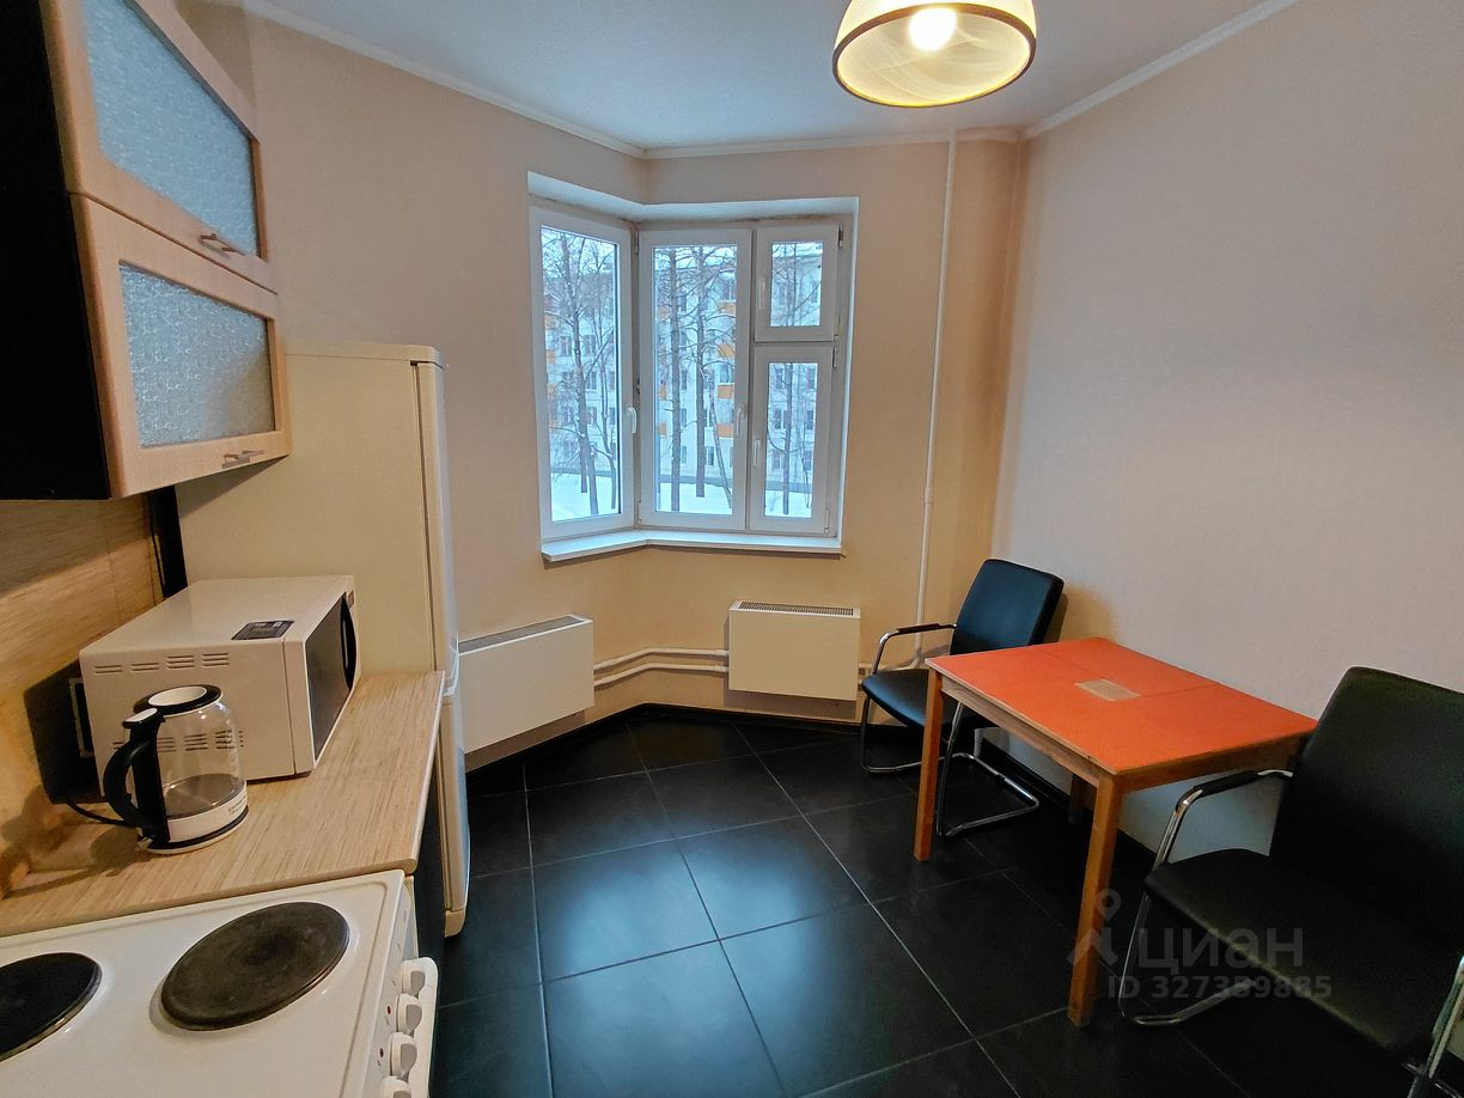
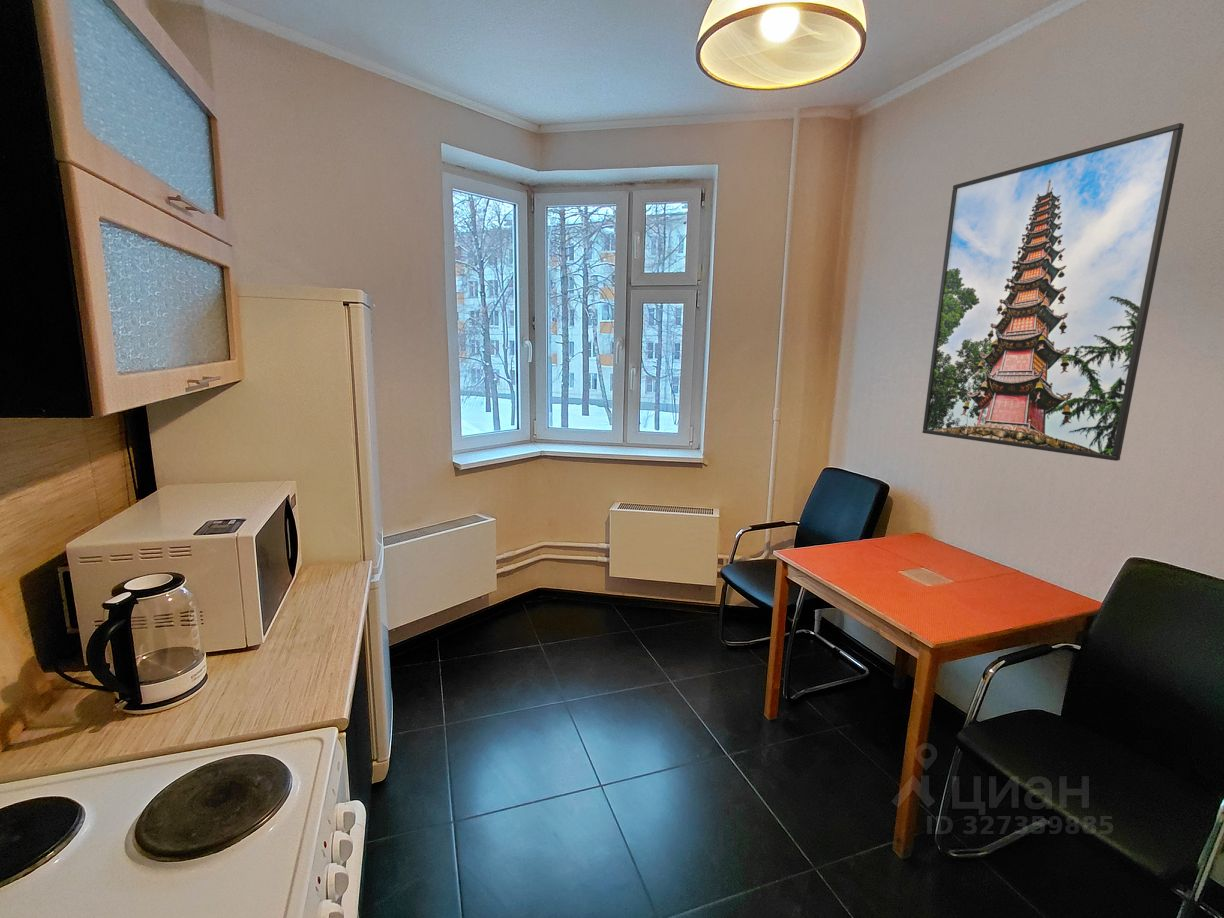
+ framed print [921,122,1185,462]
